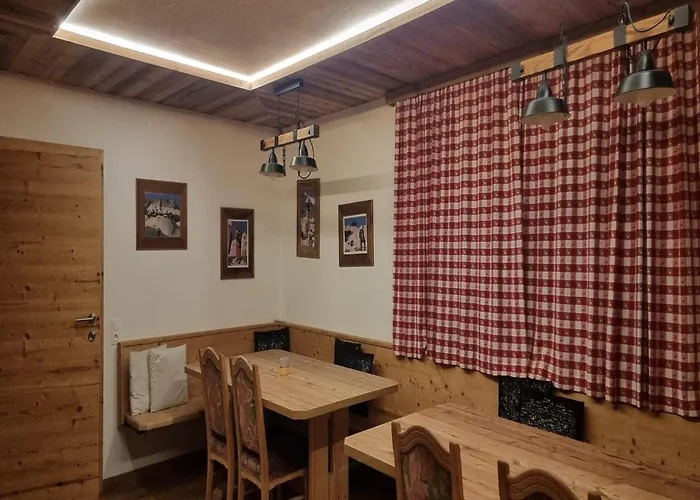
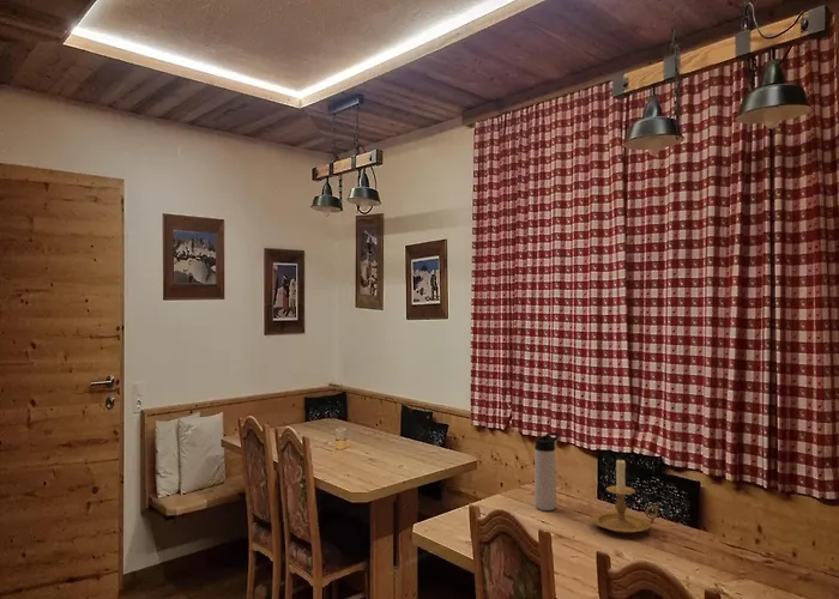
+ thermos bottle [533,431,561,512]
+ candle holder [591,456,659,534]
